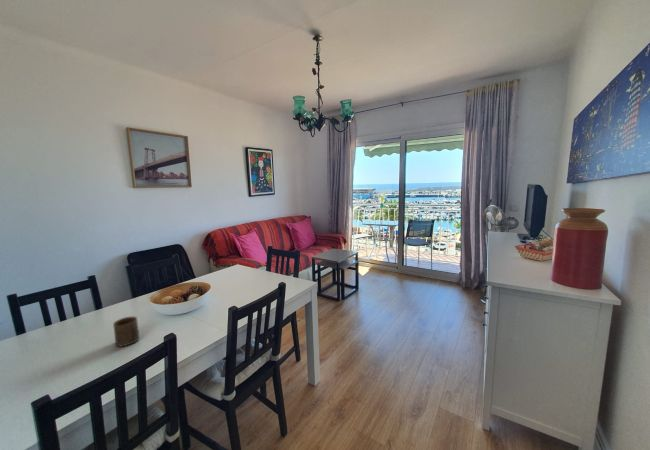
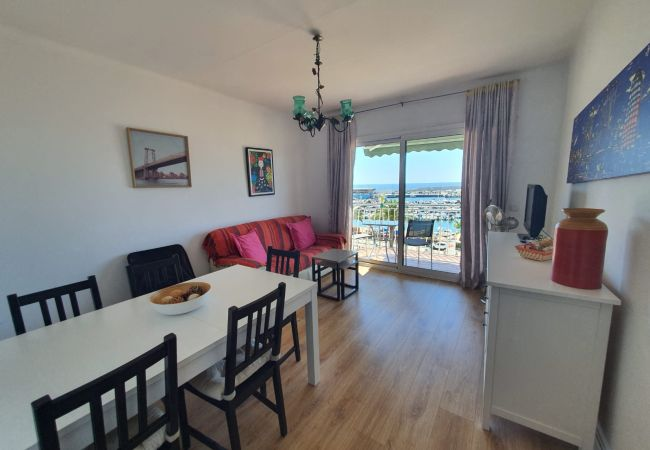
- cup [112,316,140,348]
